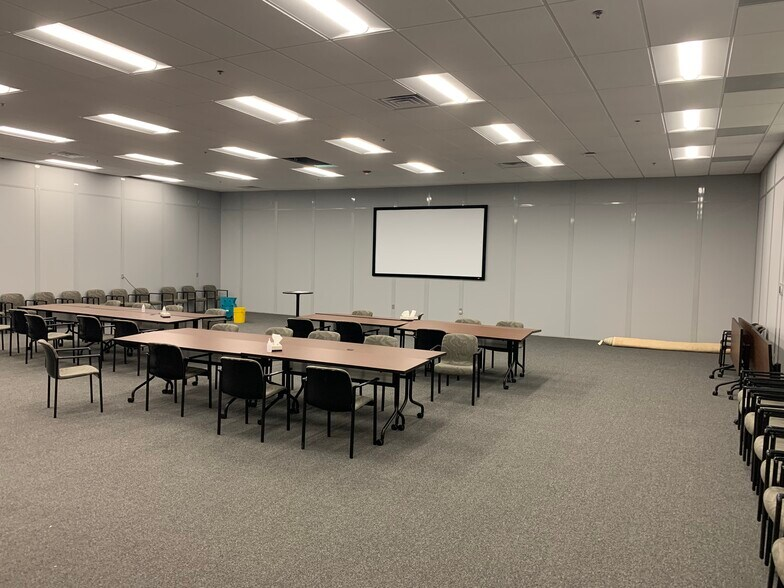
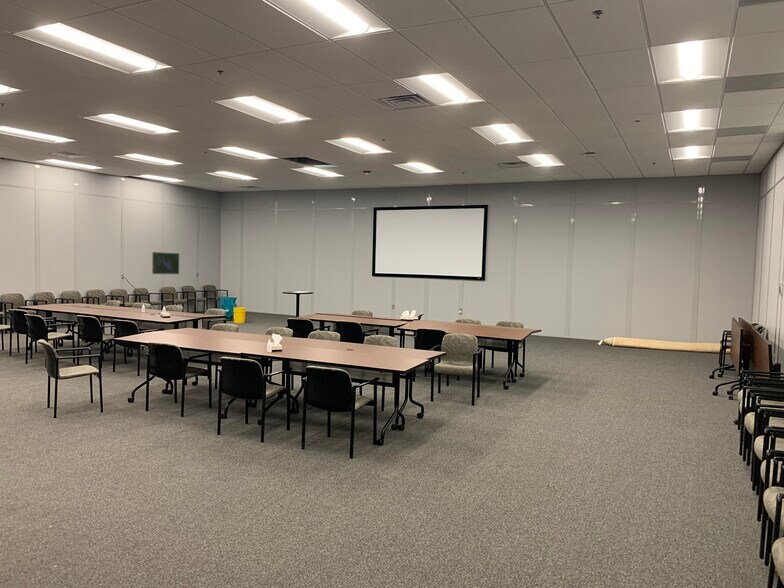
+ map [151,251,180,275]
